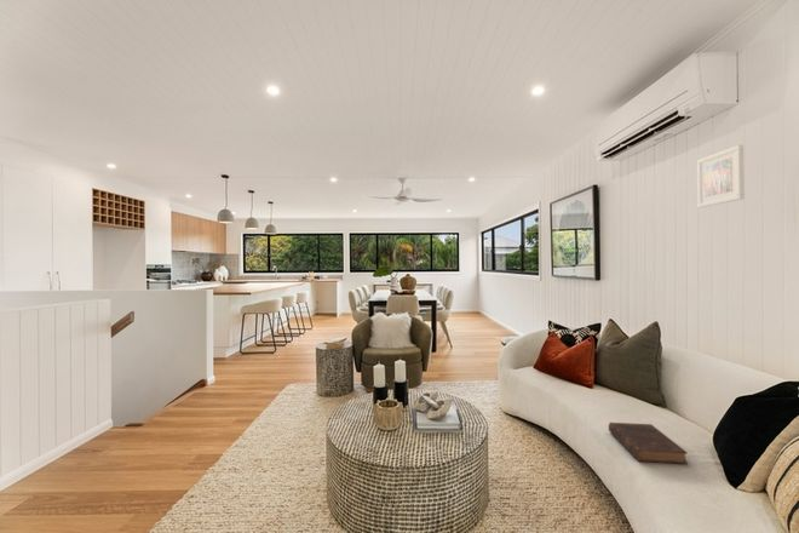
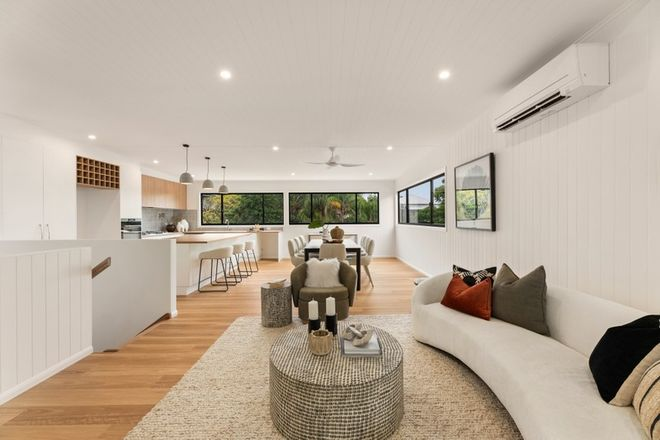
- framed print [696,144,746,208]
- book [608,422,689,465]
